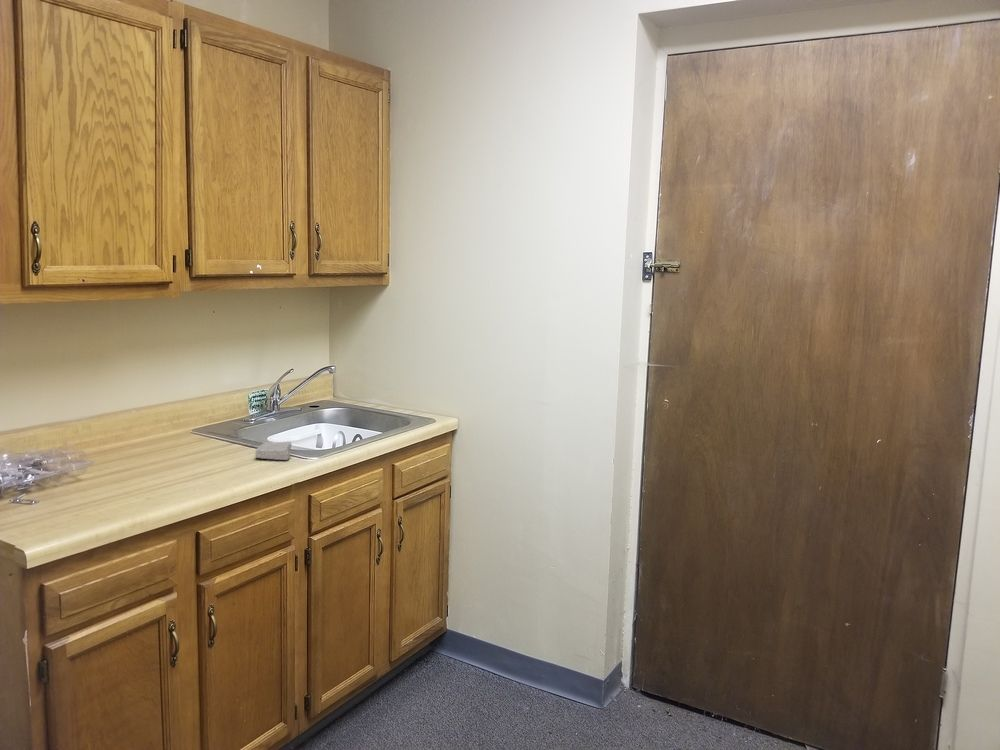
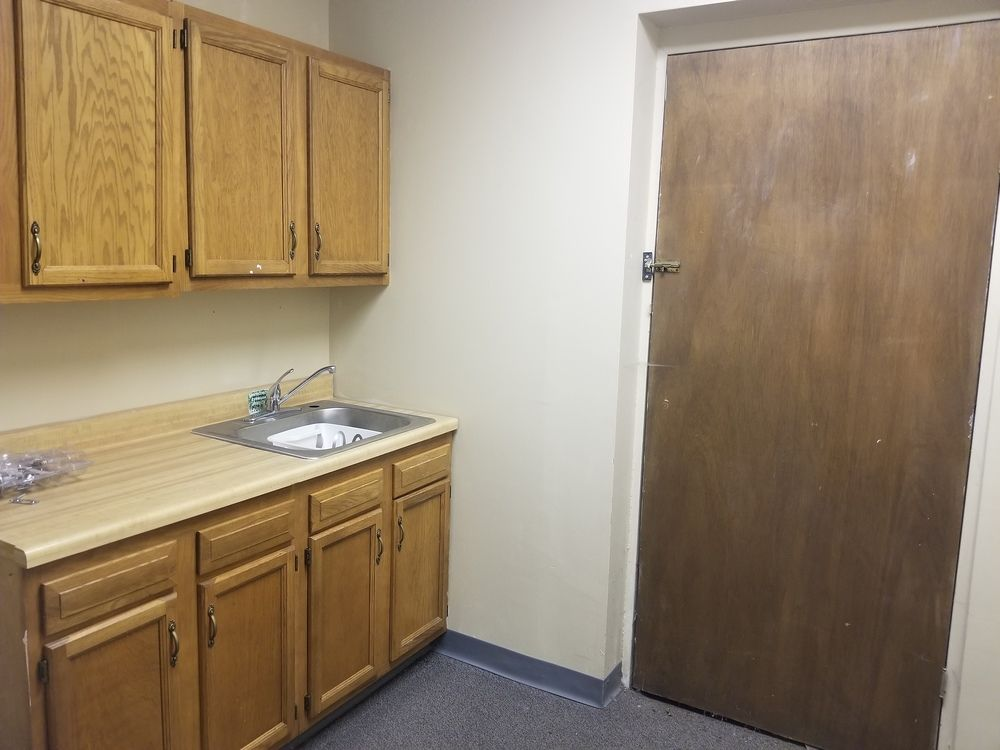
- soap bar [254,441,292,461]
